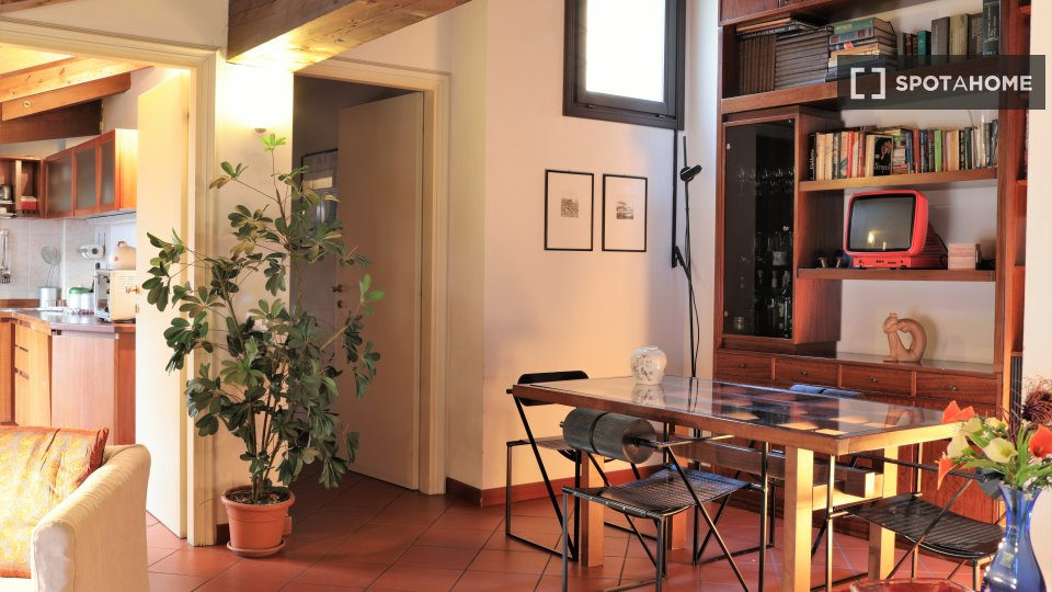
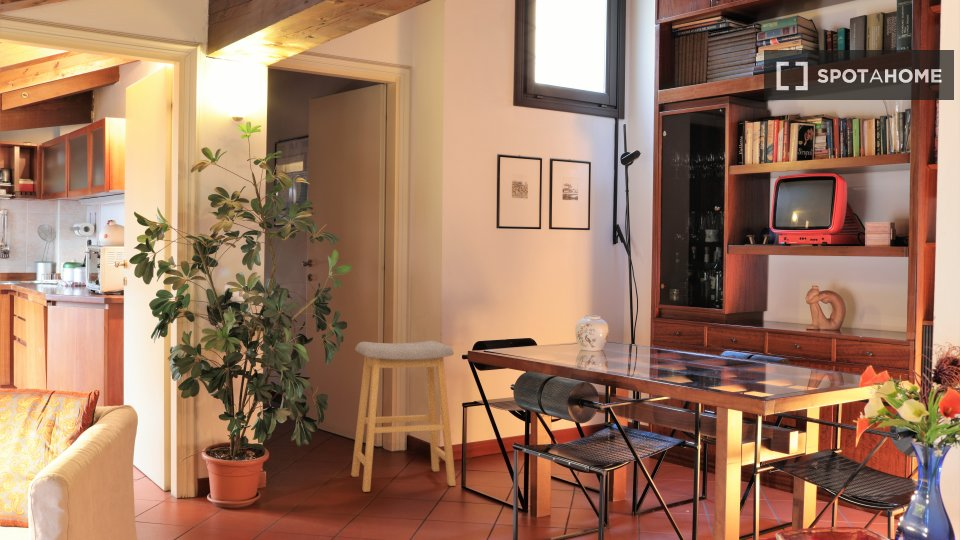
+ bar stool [350,340,457,493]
